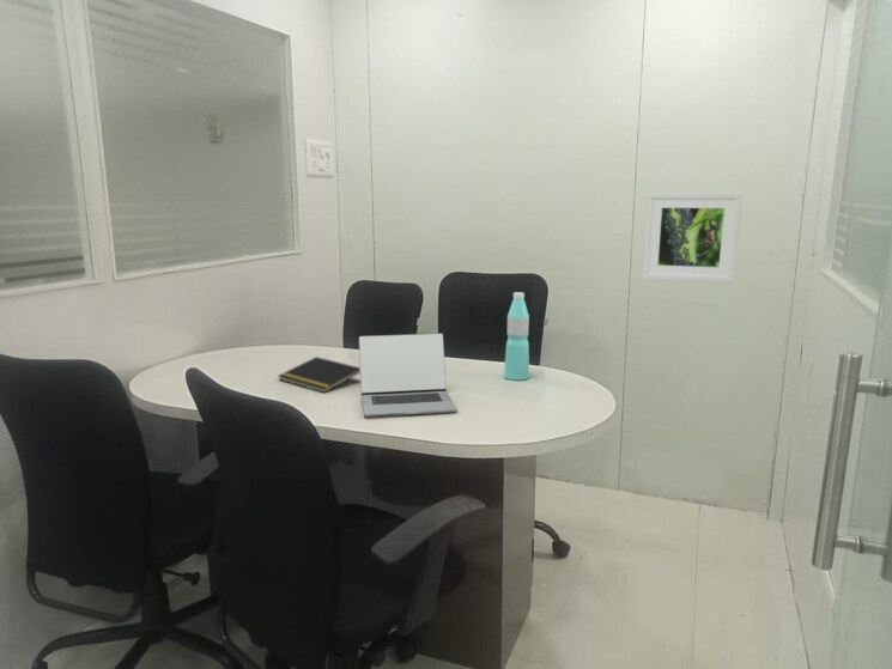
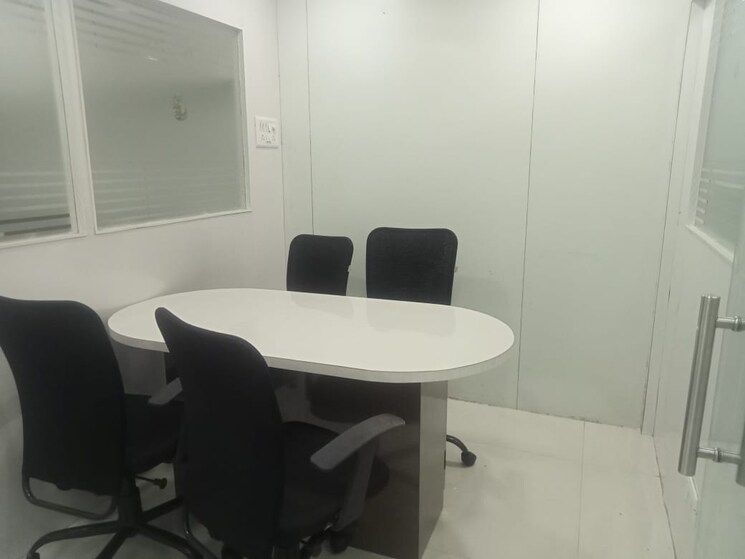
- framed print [641,191,744,284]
- notepad [278,355,360,394]
- water bottle [503,291,530,382]
- laptop [358,333,459,419]
